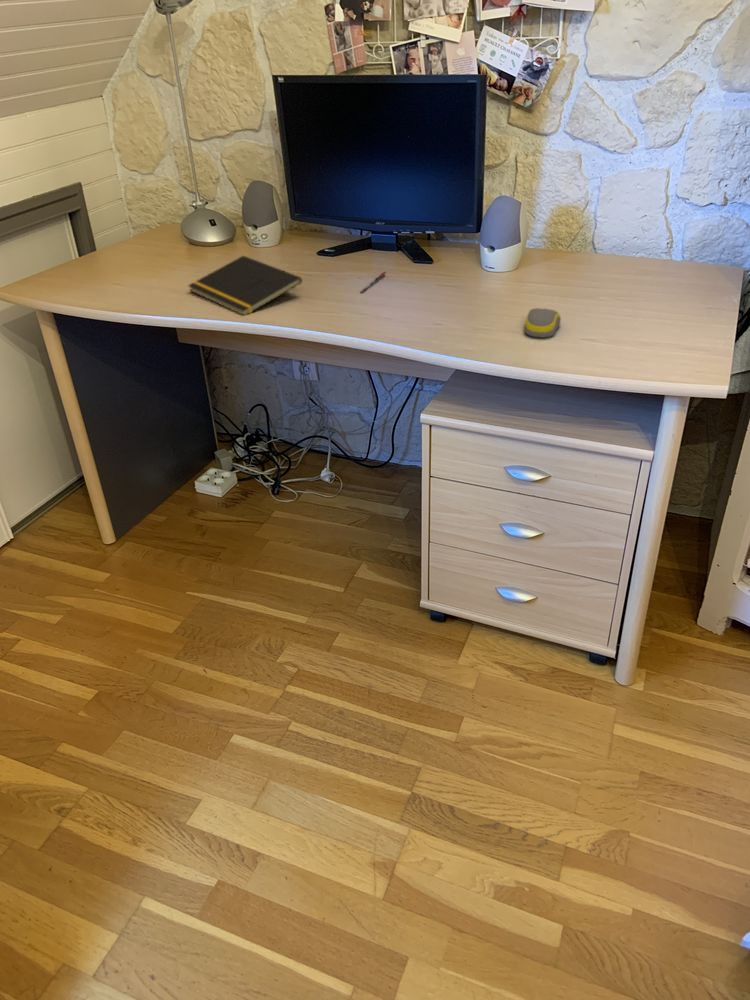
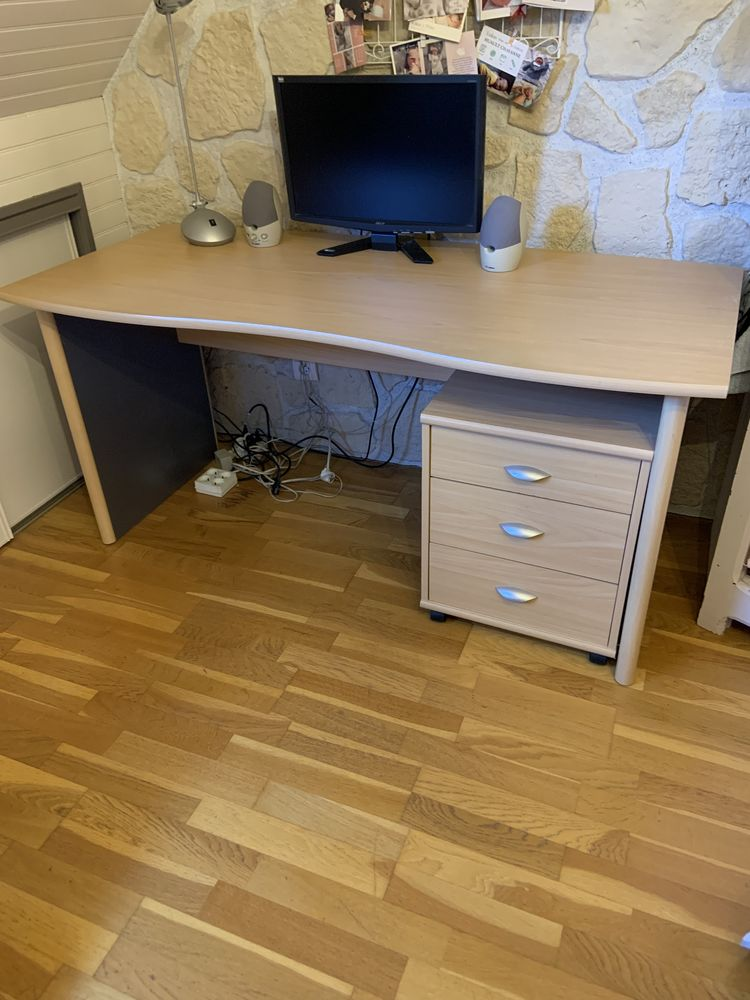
- pen [360,271,387,294]
- notepad [187,255,303,317]
- computer mouse [524,307,562,339]
